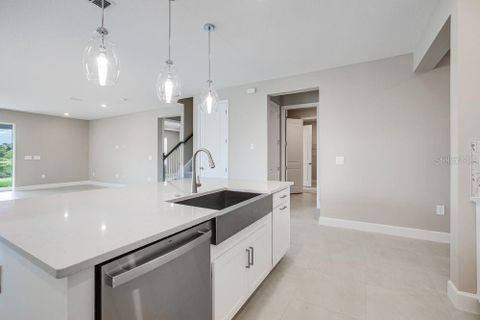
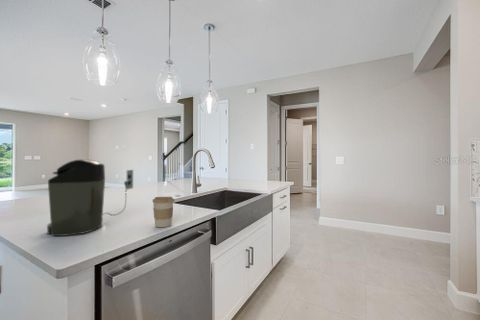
+ coffee maker [46,158,134,237]
+ coffee cup [151,196,175,228]
